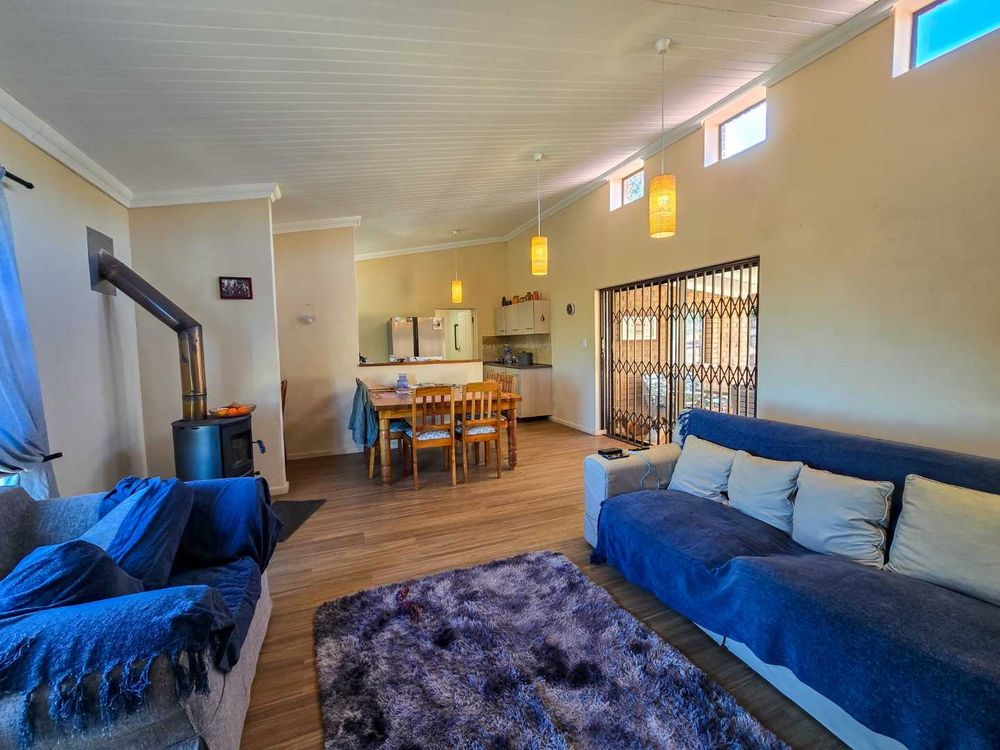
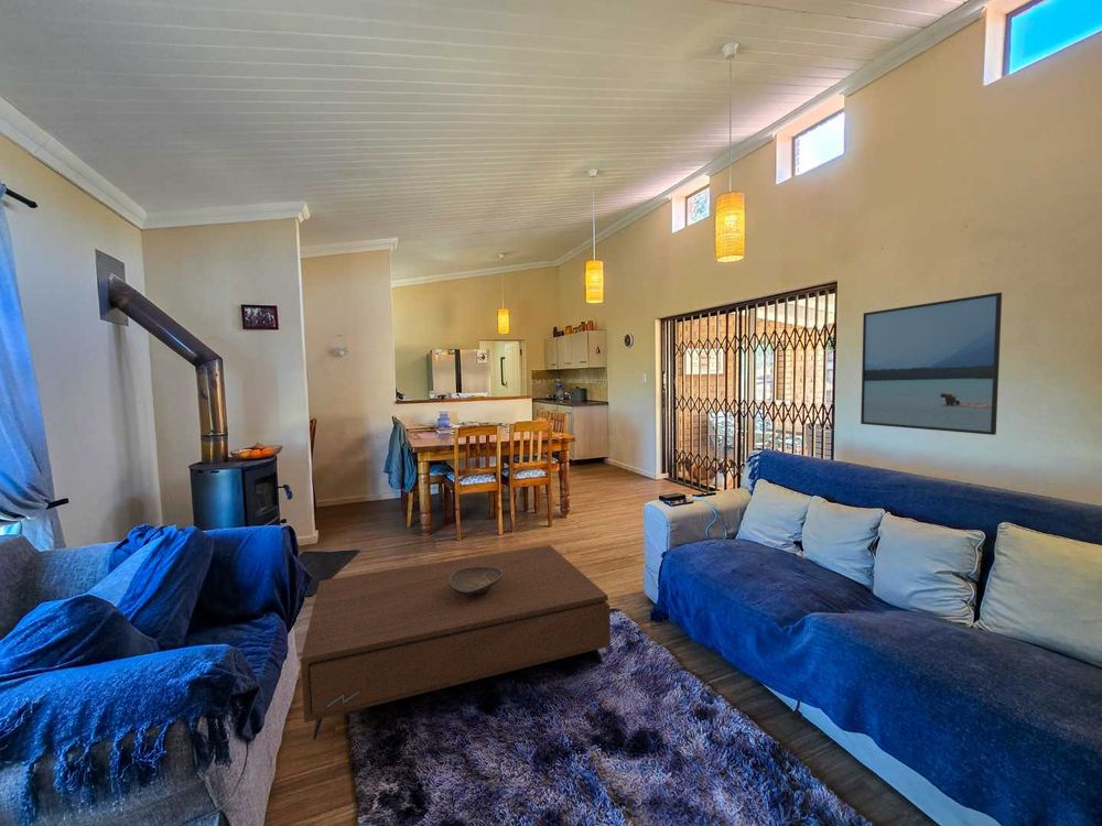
+ coffee table [300,544,612,741]
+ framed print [860,292,1003,436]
+ decorative bowl [450,567,503,596]
